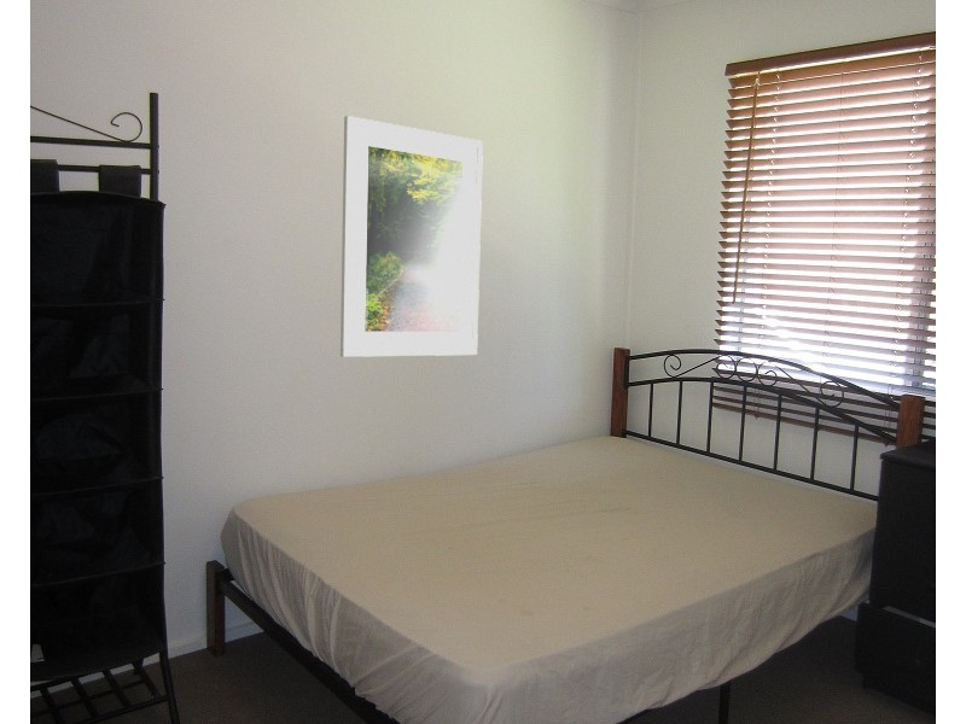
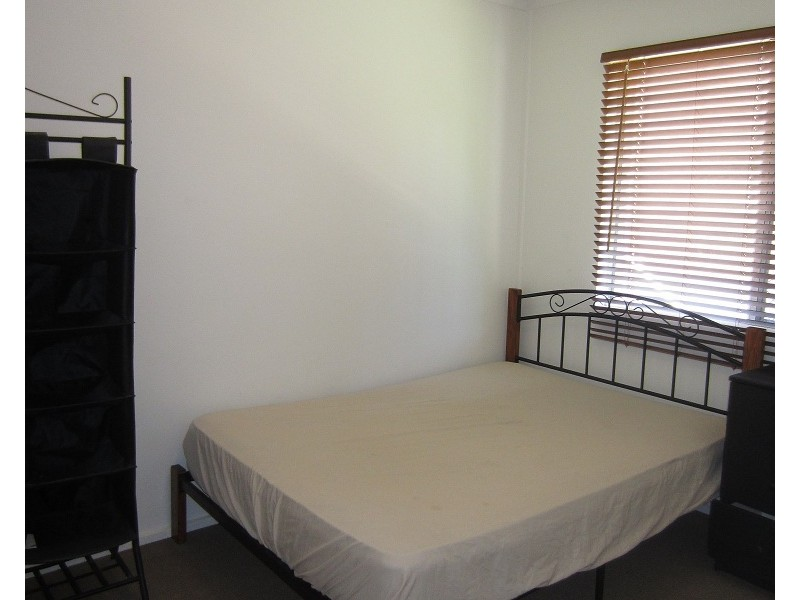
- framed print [339,115,484,358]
